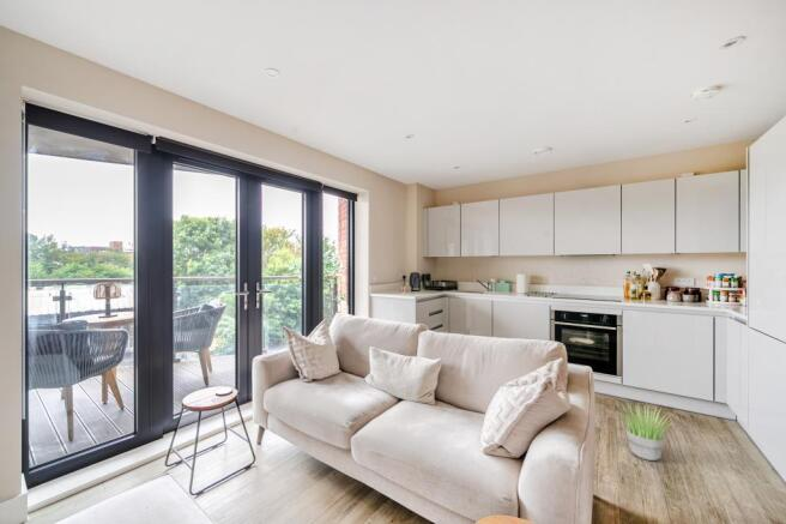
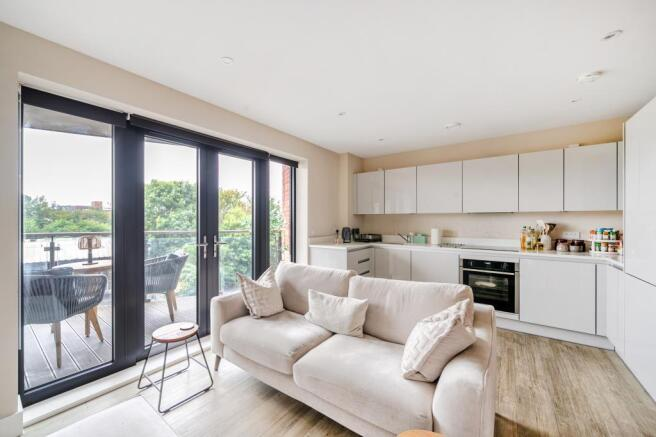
- potted plant [617,402,677,462]
